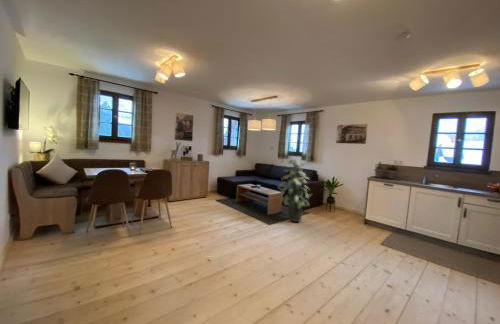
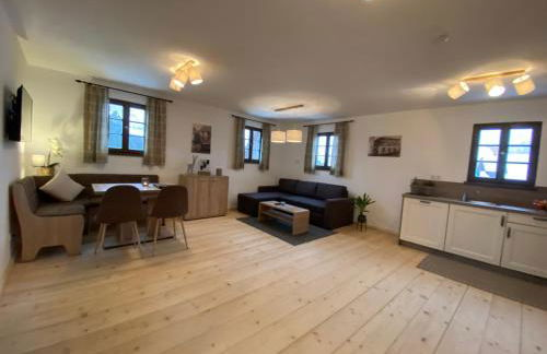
- indoor plant [277,156,313,223]
